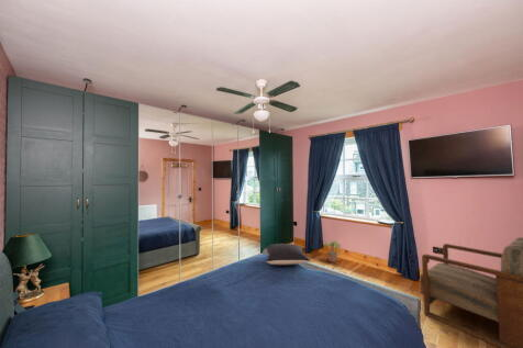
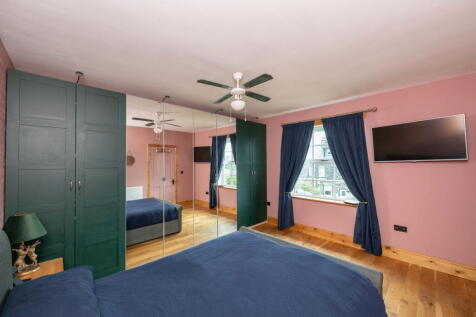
- potted plant [323,239,343,263]
- armchair [419,236,523,348]
- pillow [265,243,312,266]
